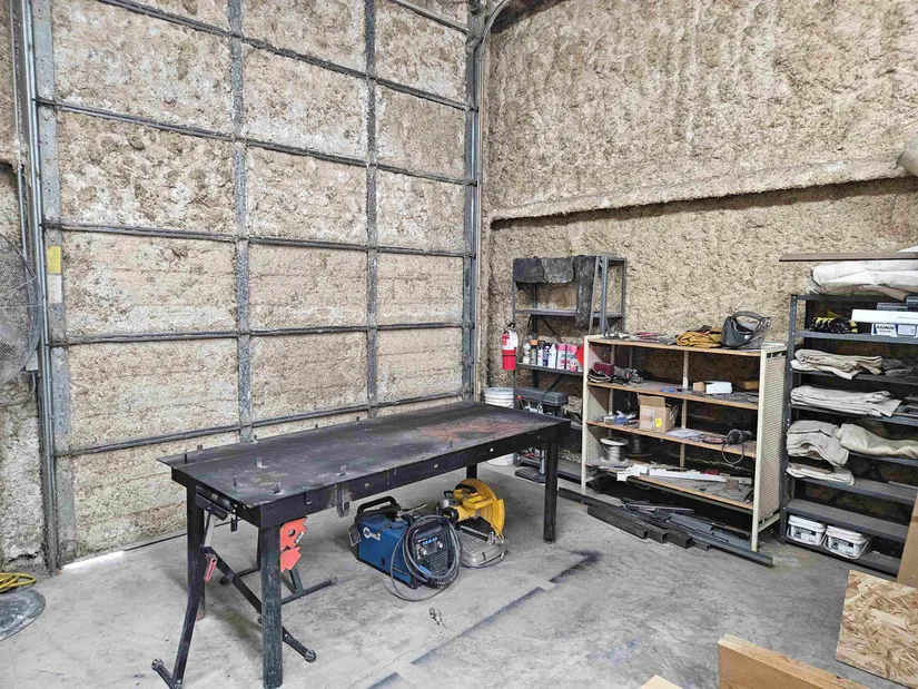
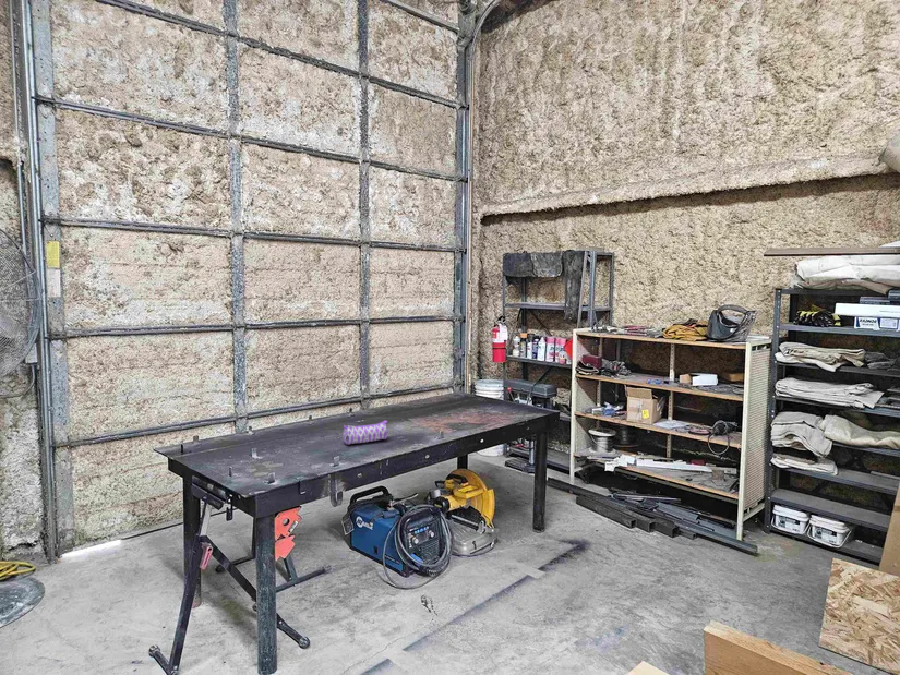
+ pencil case [341,420,388,446]
